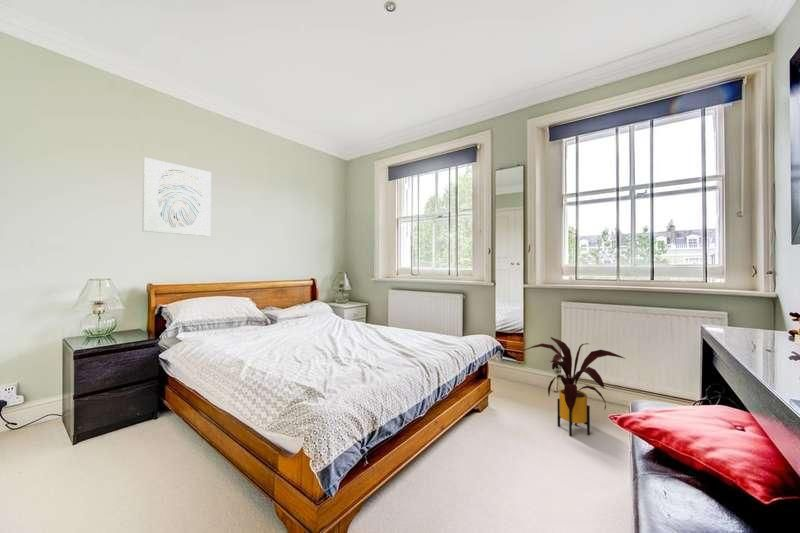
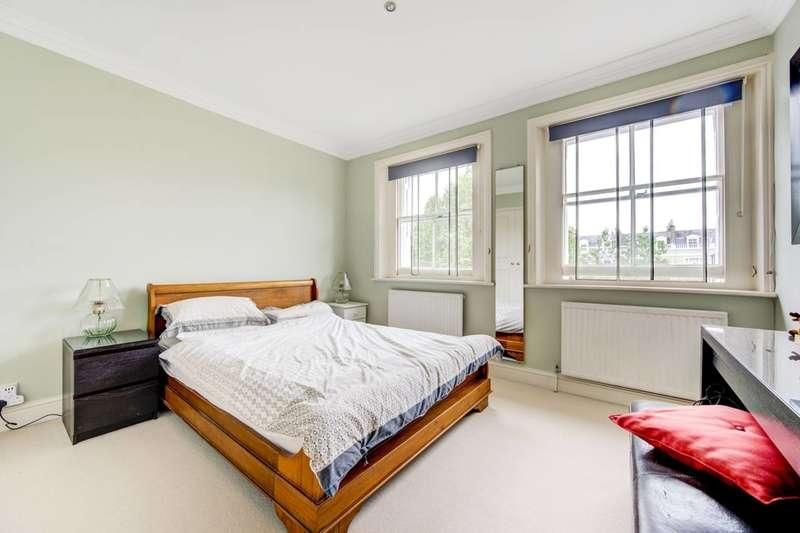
- wall art [141,156,212,237]
- house plant [521,336,626,437]
